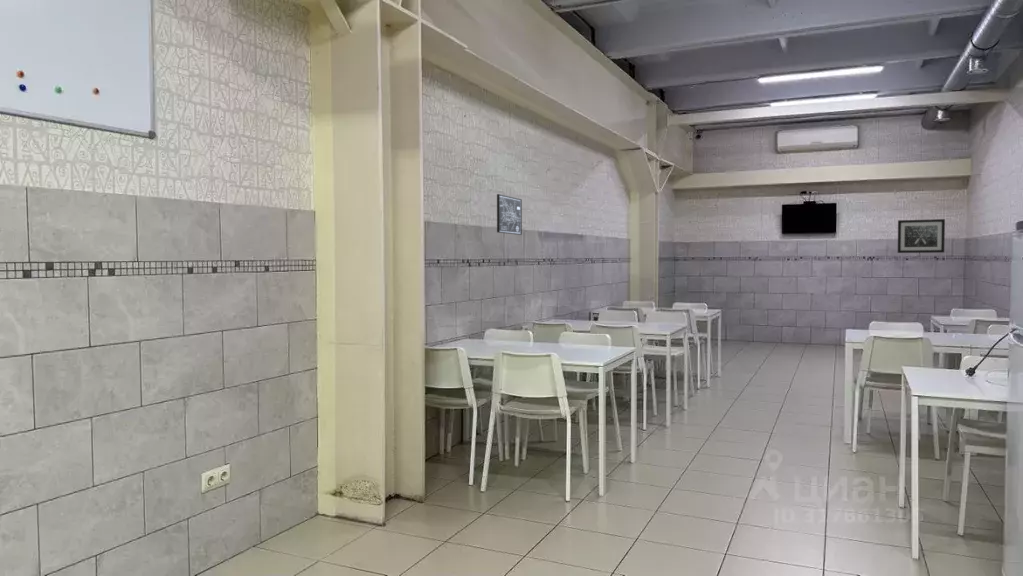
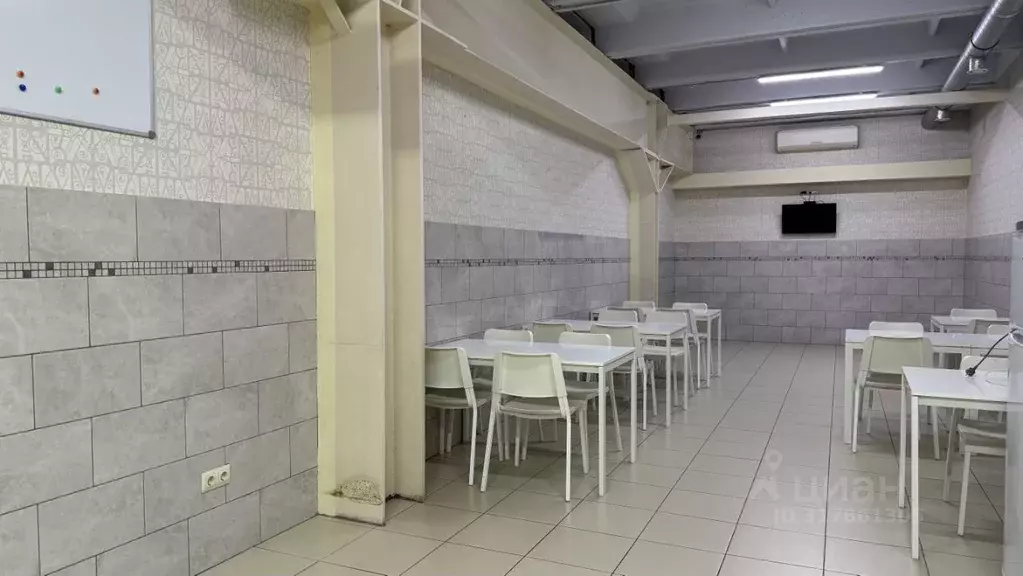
- wall art [897,218,946,254]
- wall art [496,193,523,236]
